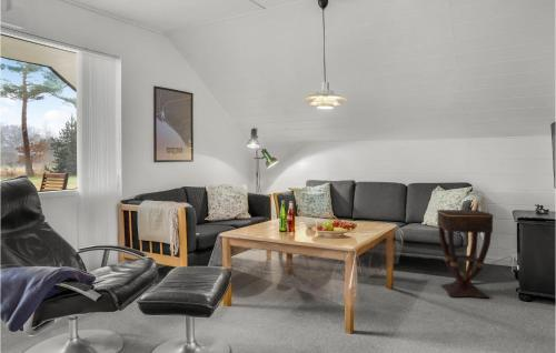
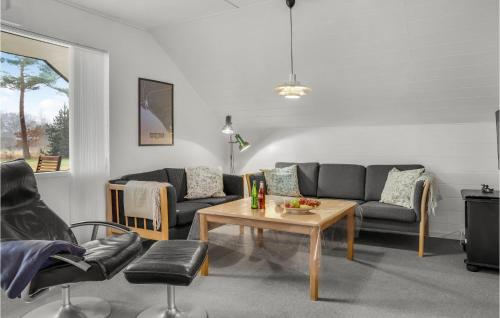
- side table [436,209,495,299]
